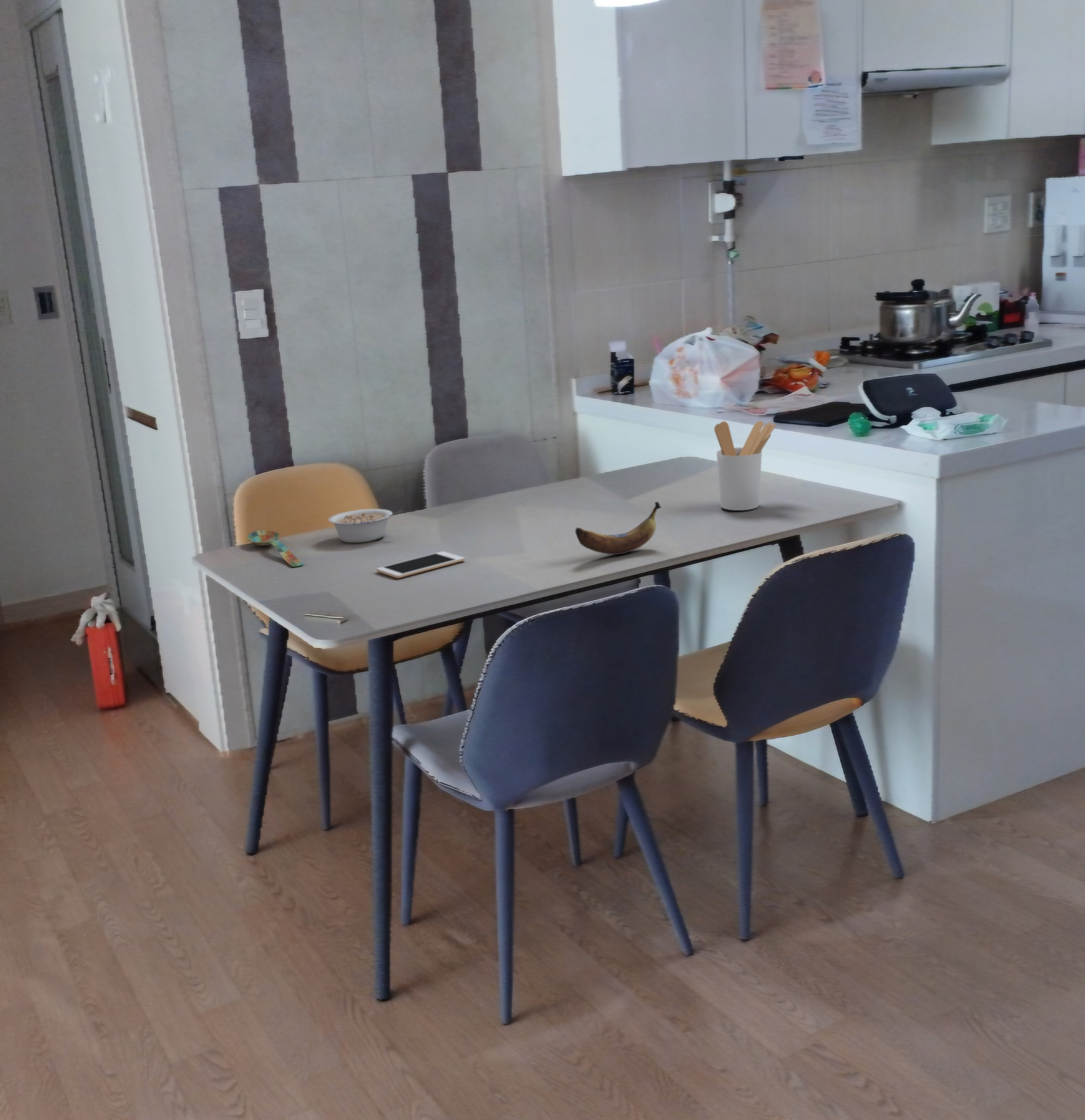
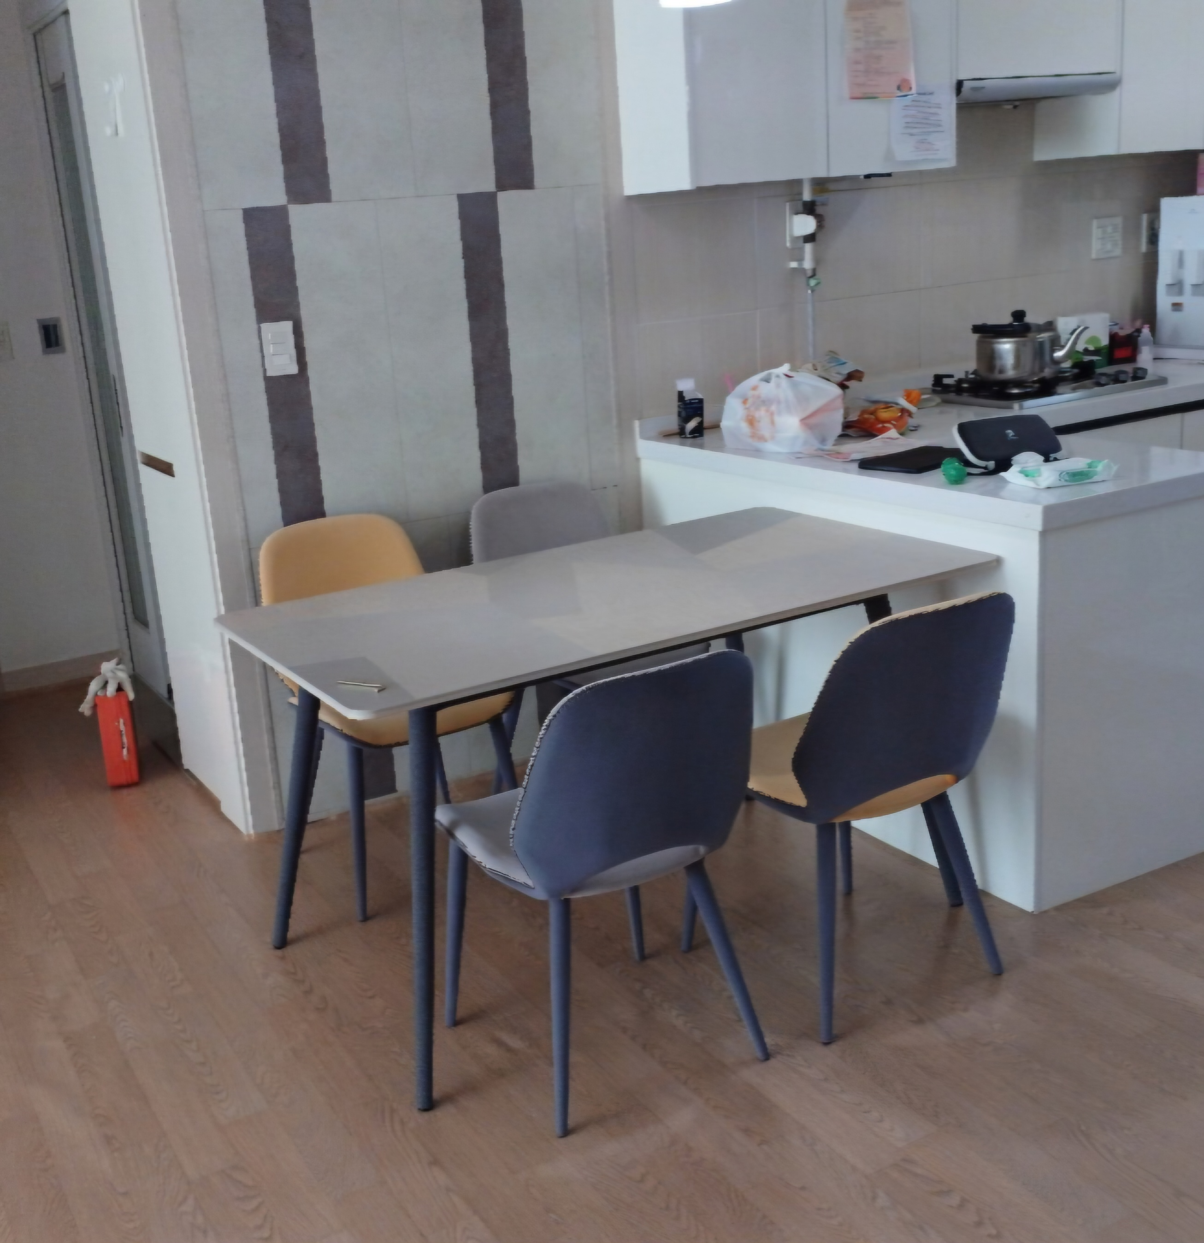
- utensil holder [714,420,776,511]
- spoon [247,530,304,567]
- banana [575,501,662,555]
- legume [328,508,403,543]
- cell phone [376,551,466,579]
